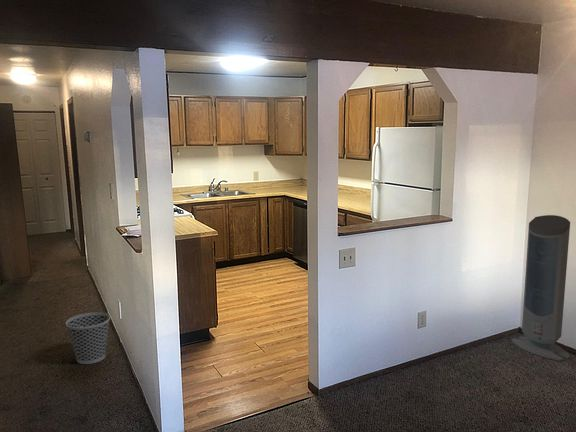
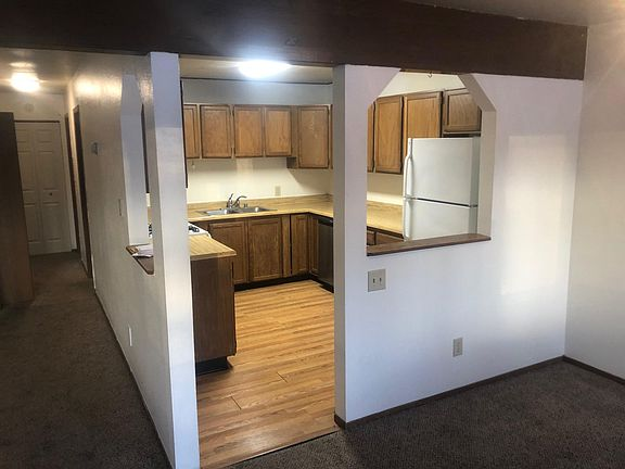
- wastebasket [65,311,111,365]
- air purifier [511,214,571,362]
